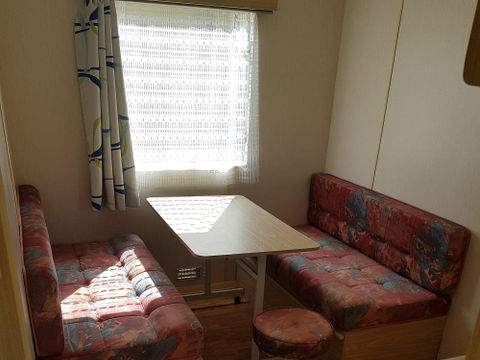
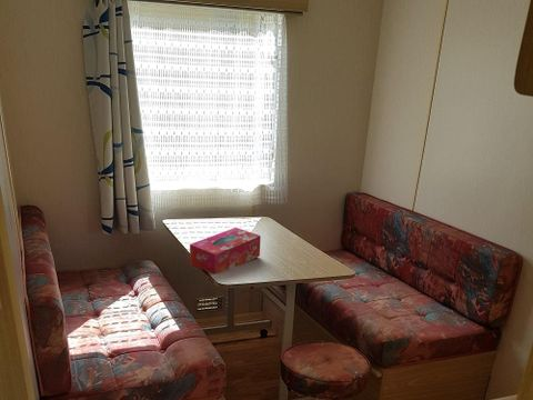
+ tissue box [189,227,262,276]
